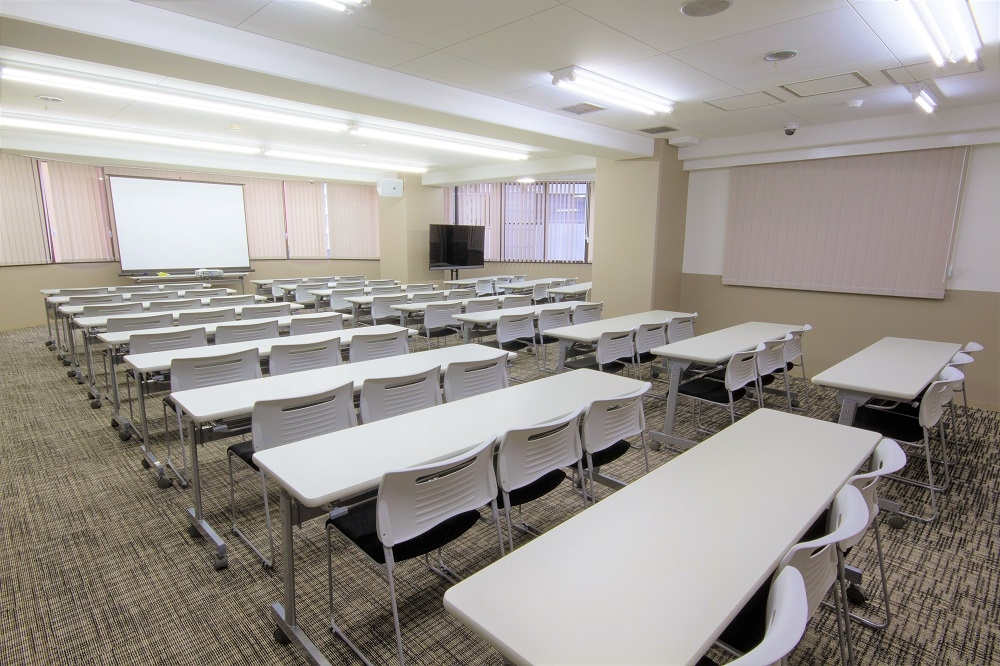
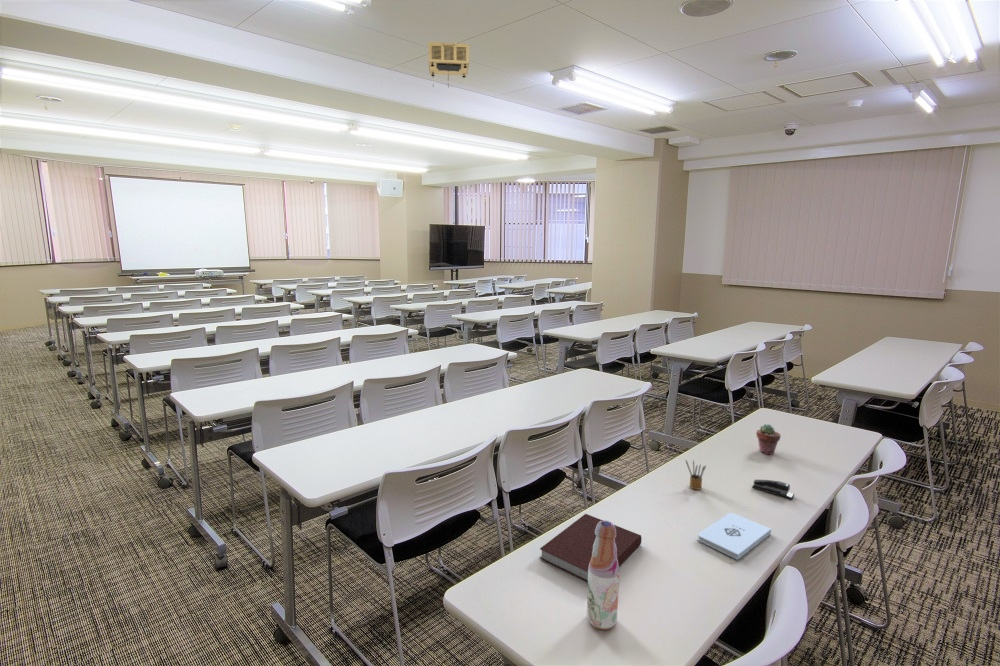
+ bottle [586,520,620,631]
+ notebook [539,513,643,583]
+ pencil box [685,459,707,491]
+ stapler [751,479,795,500]
+ potted succulent [755,423,782,455]
+ projector [427,41,470,89]
+ notepad [697,512,772,561]
